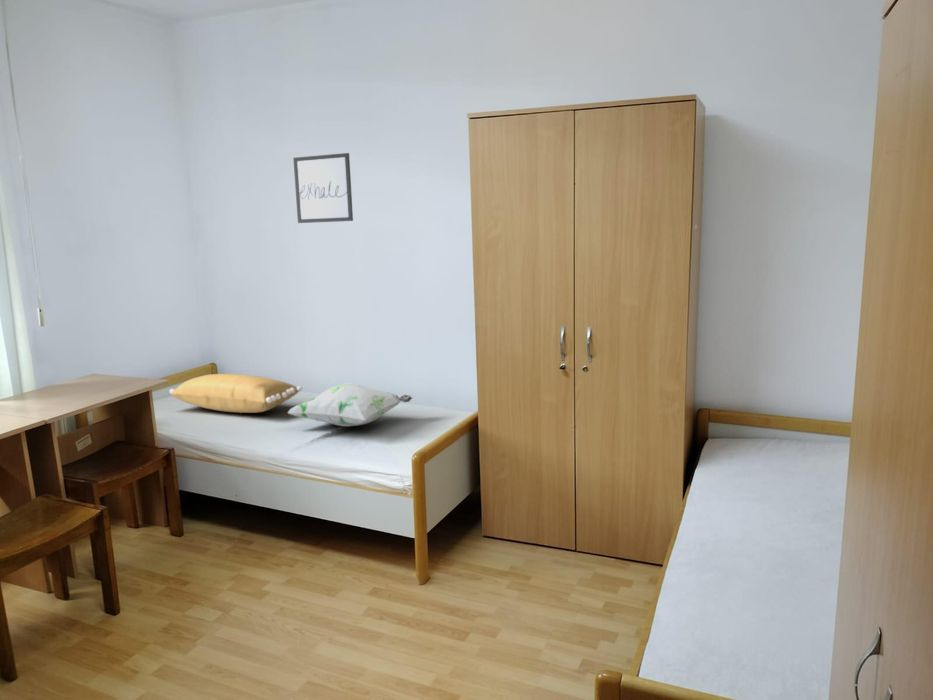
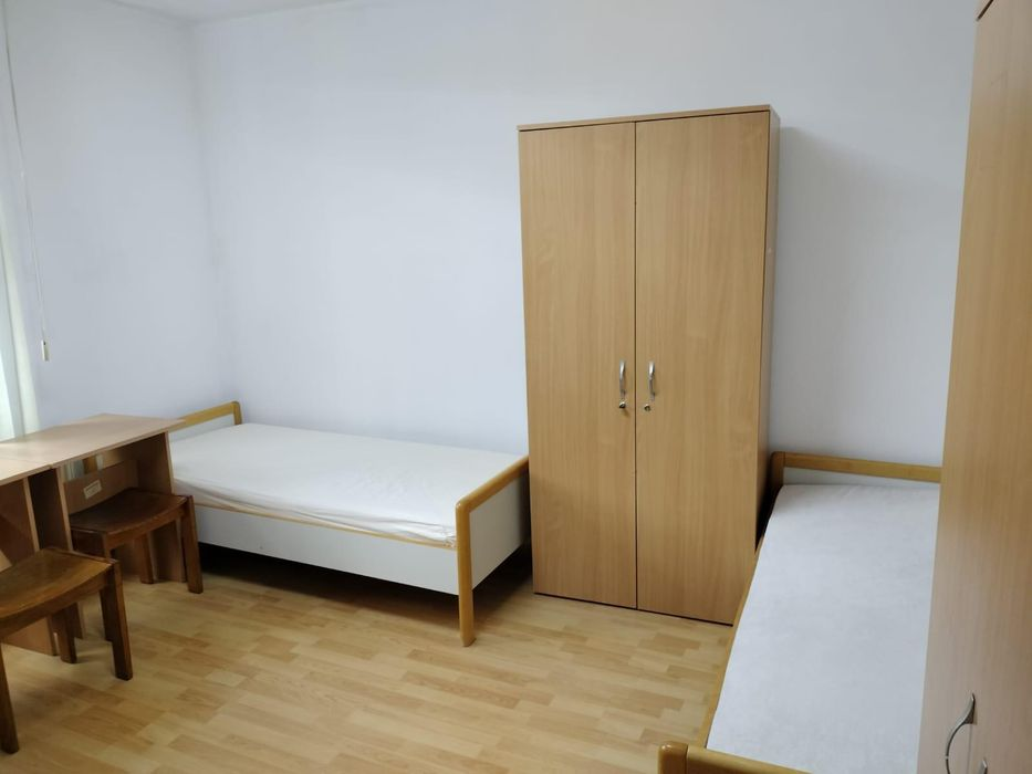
- pillow [168,373,303,414]
- wall art [292,152,354,224]
- decorative pillow [286,382,413,428]
